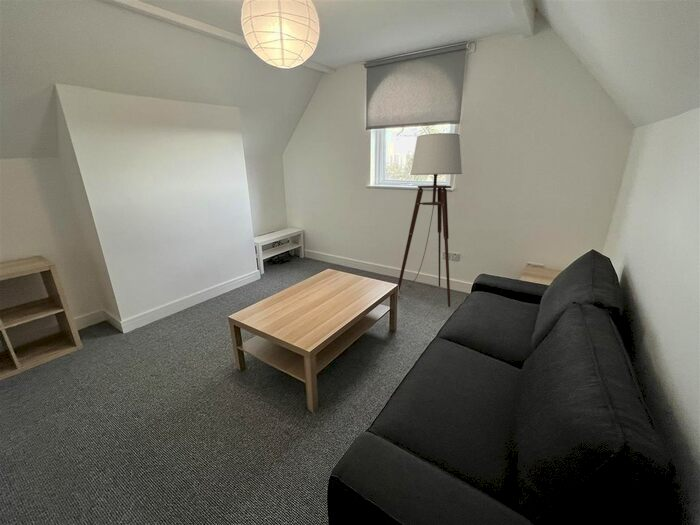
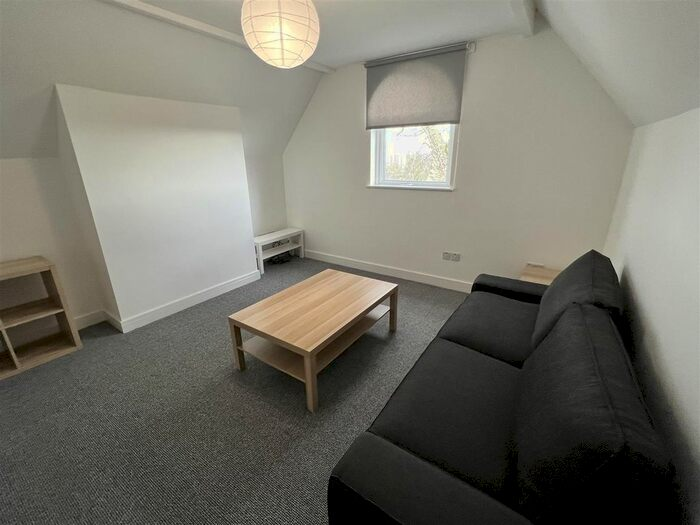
- floor lamp [397,132,463,308]
